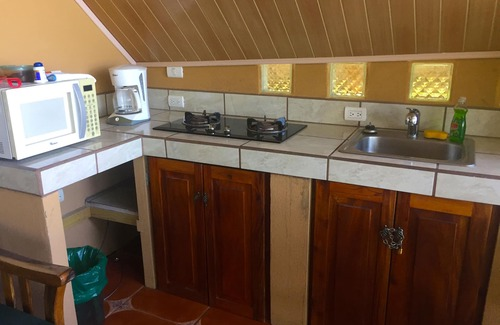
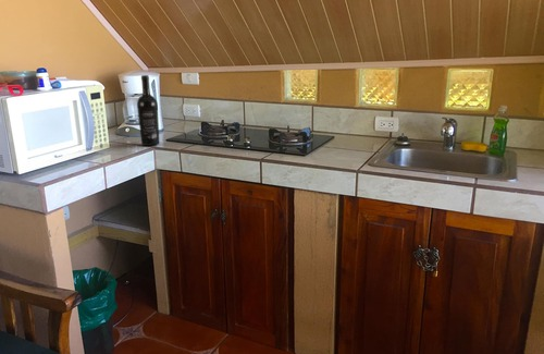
+ wine bottle [136,74,160,147]
